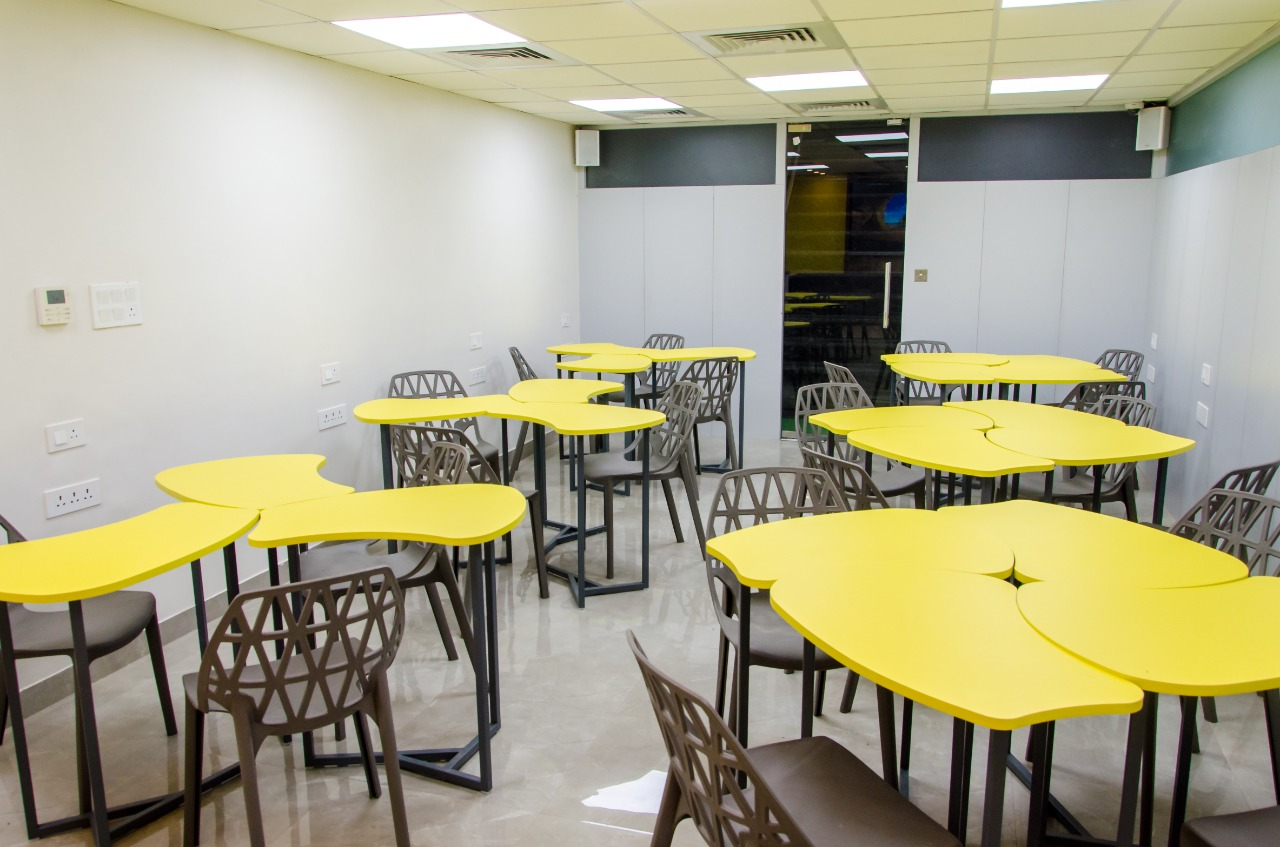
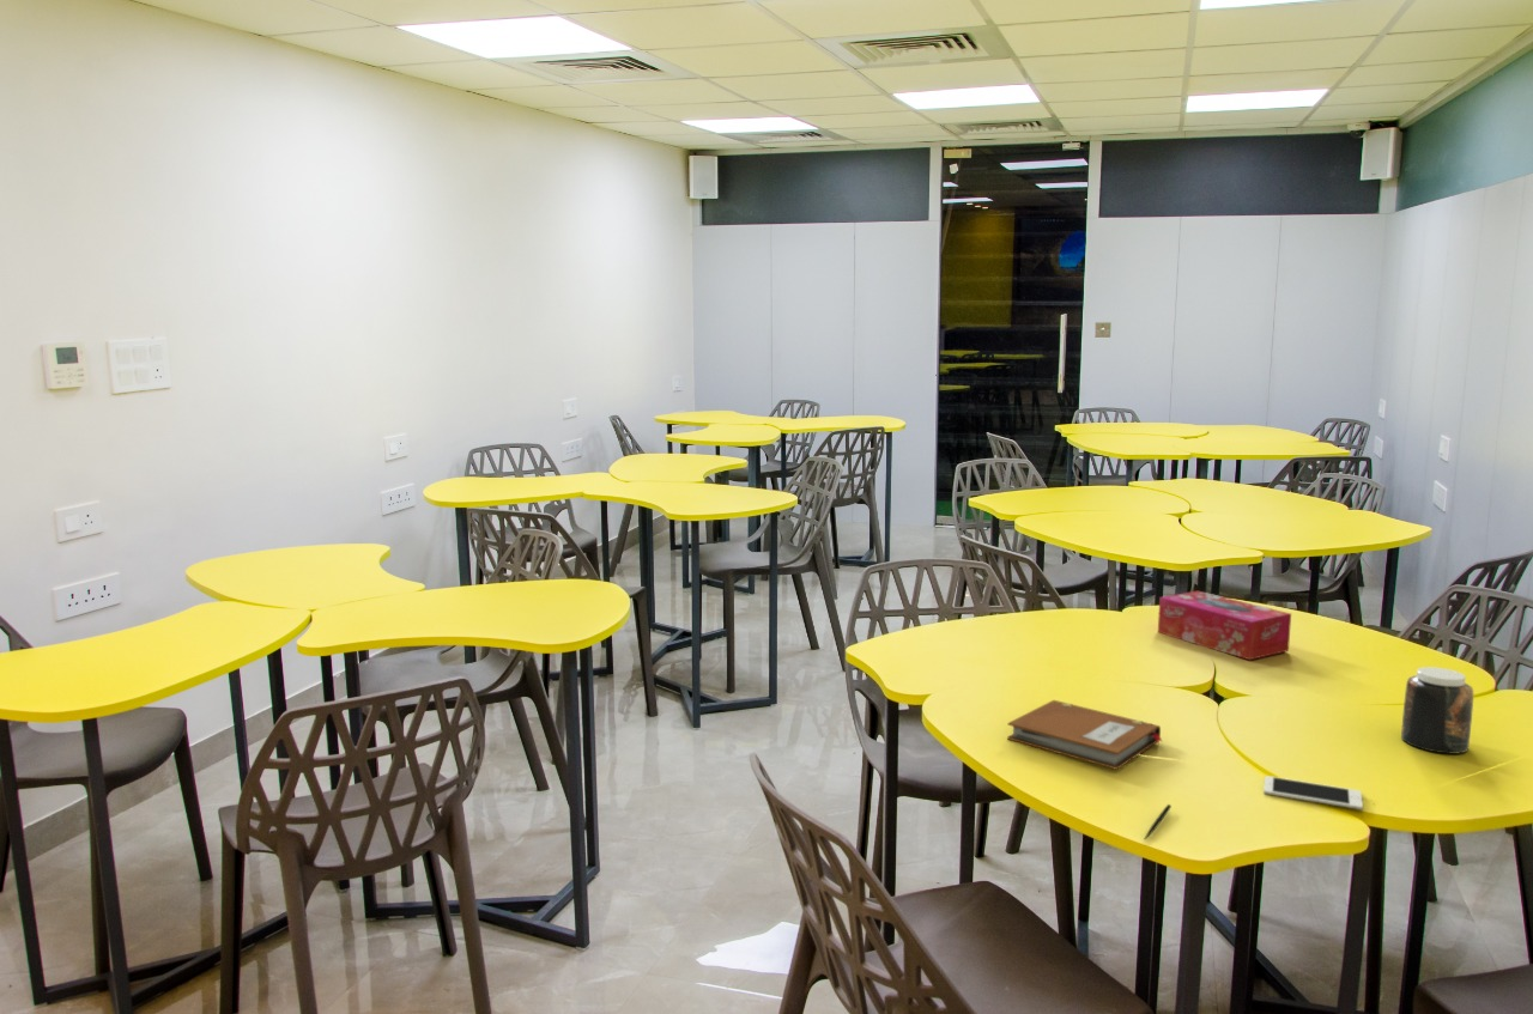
+ pen [1143,803,1173,842]
+ tissue box [1157,590,1292,661]
+ notebook [1006,699,1163,771]
+ cell phone [1262,775,1364,810]
+ jar [1400,666,1474,755]
